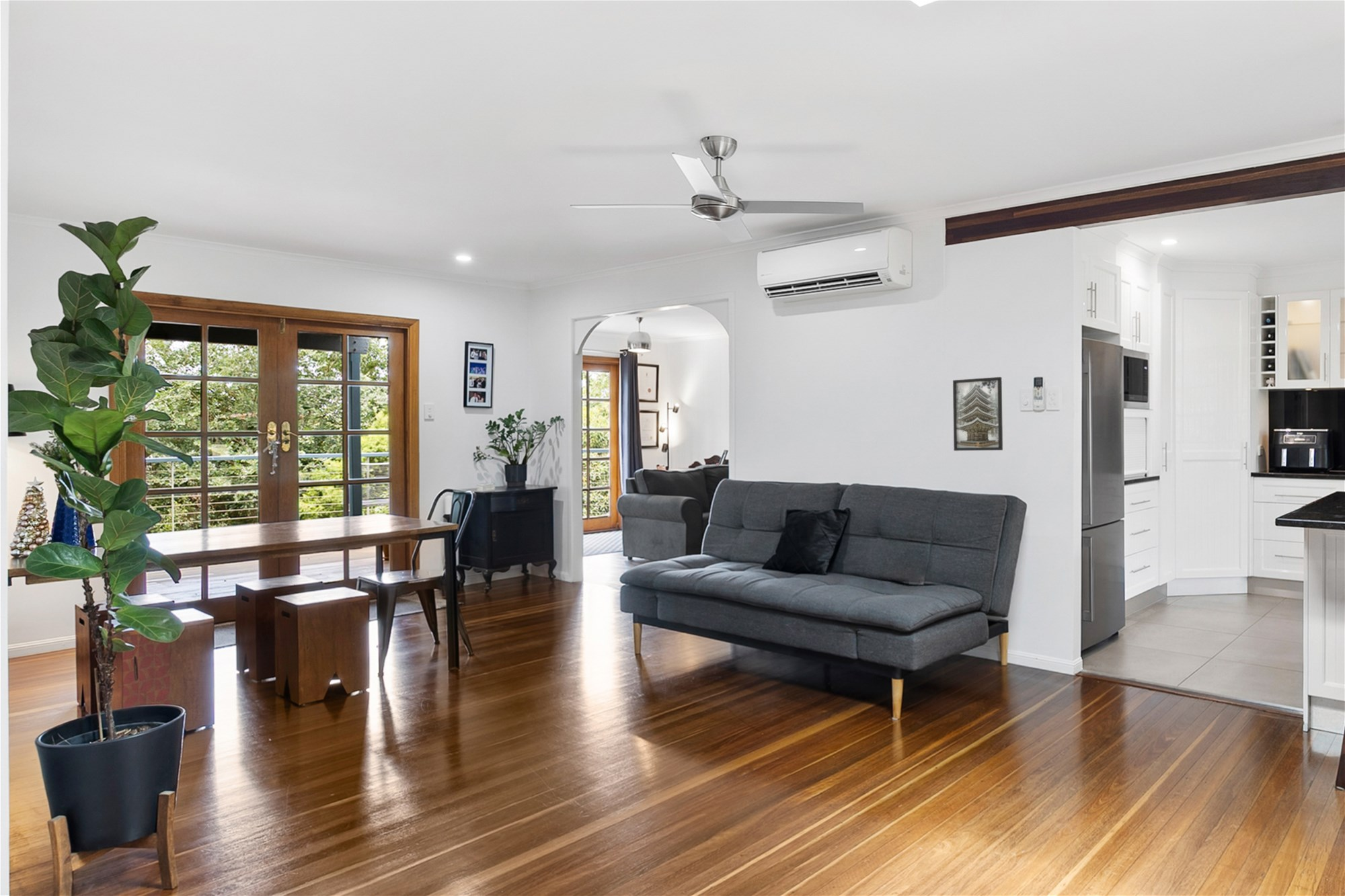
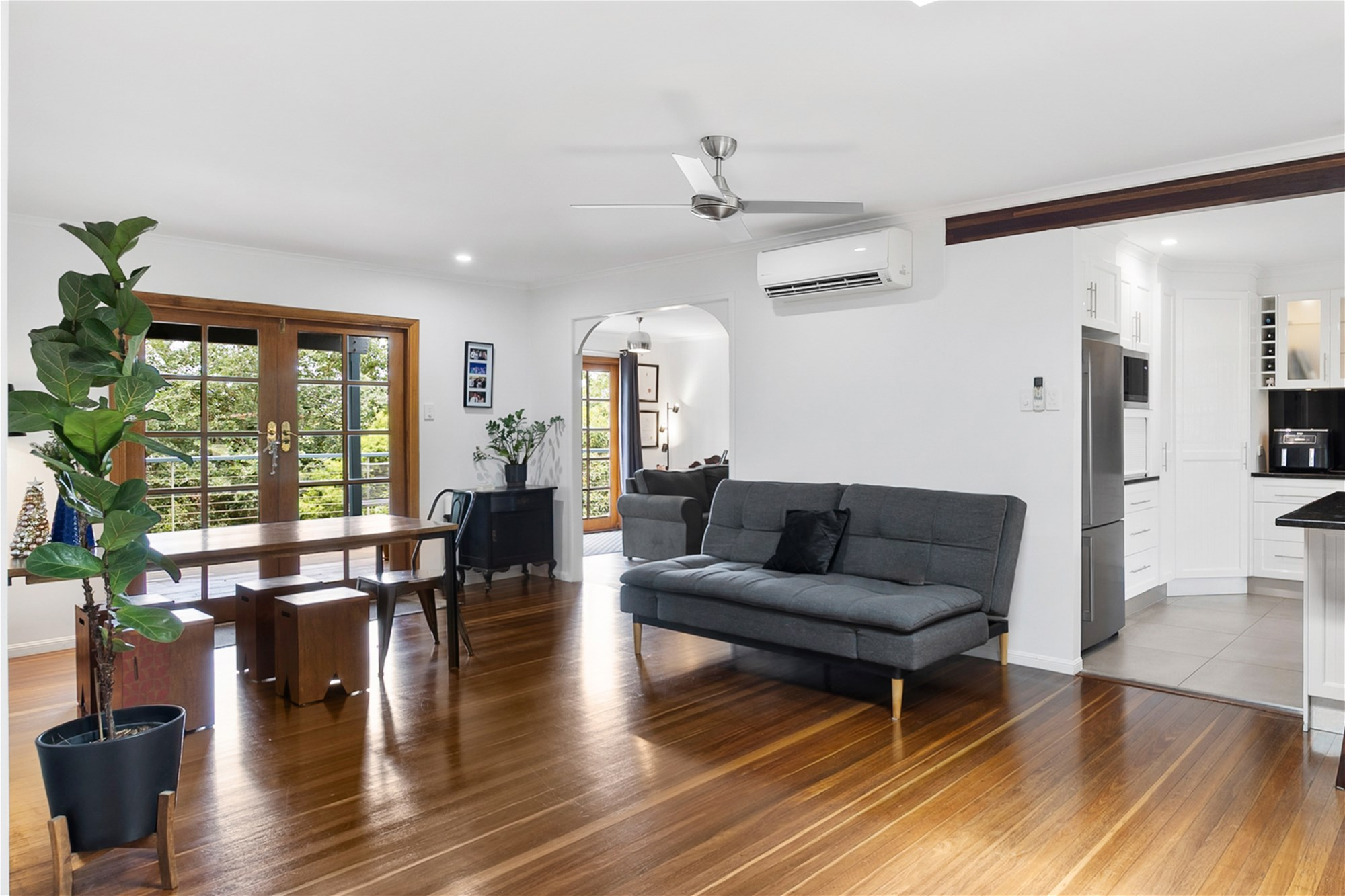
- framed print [952,376,1003,452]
